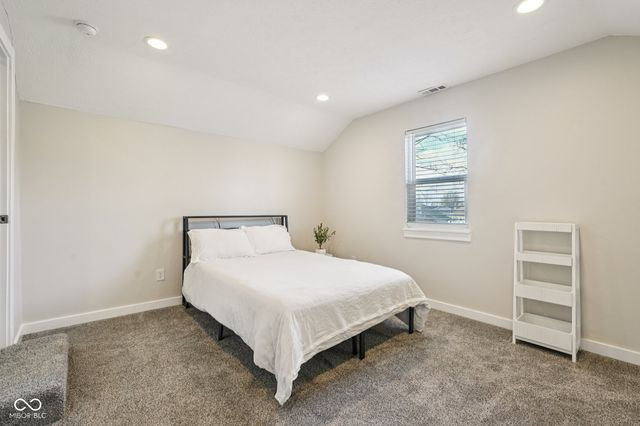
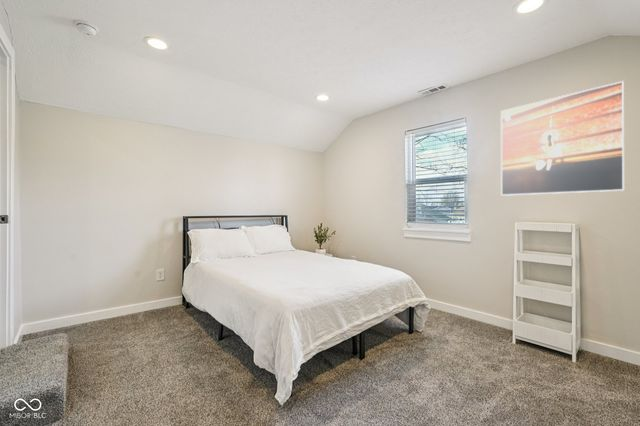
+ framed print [500,80,625,197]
